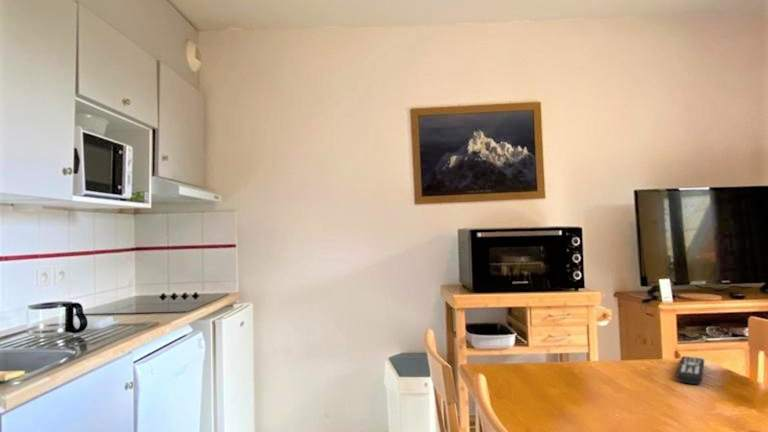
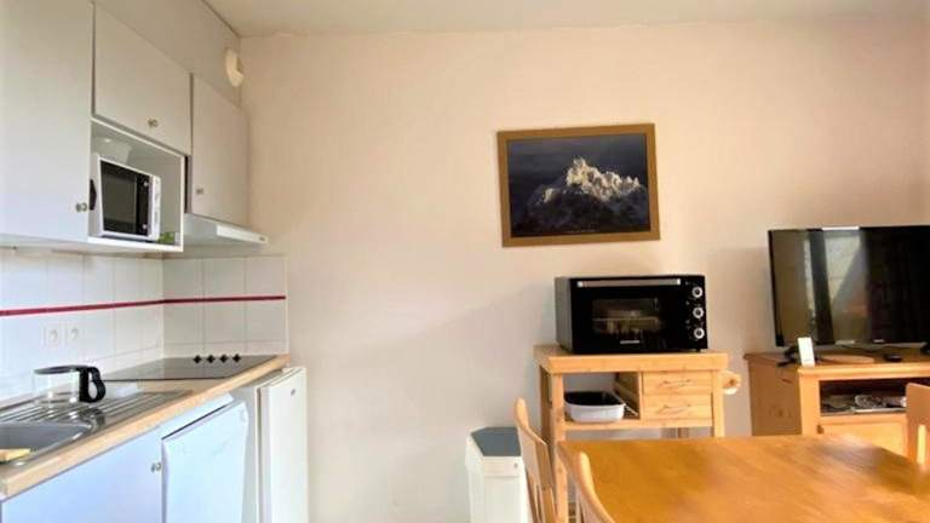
- remote control [675,355,705,385]
